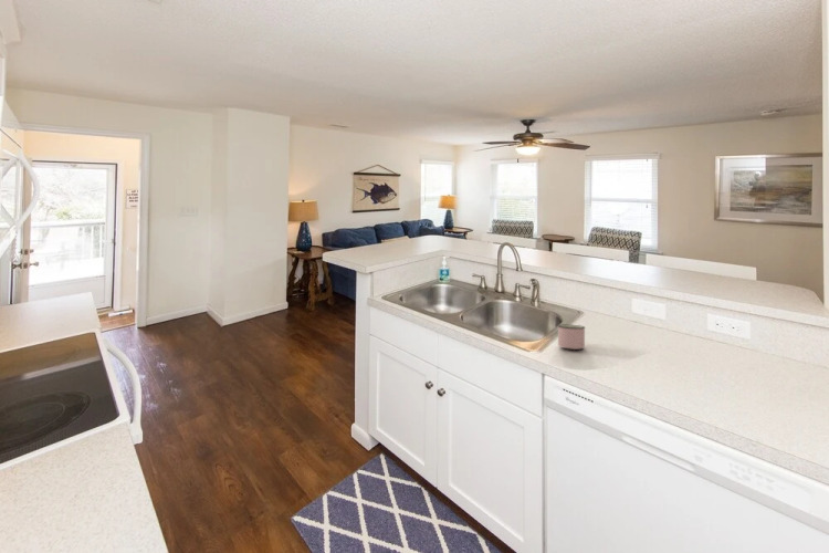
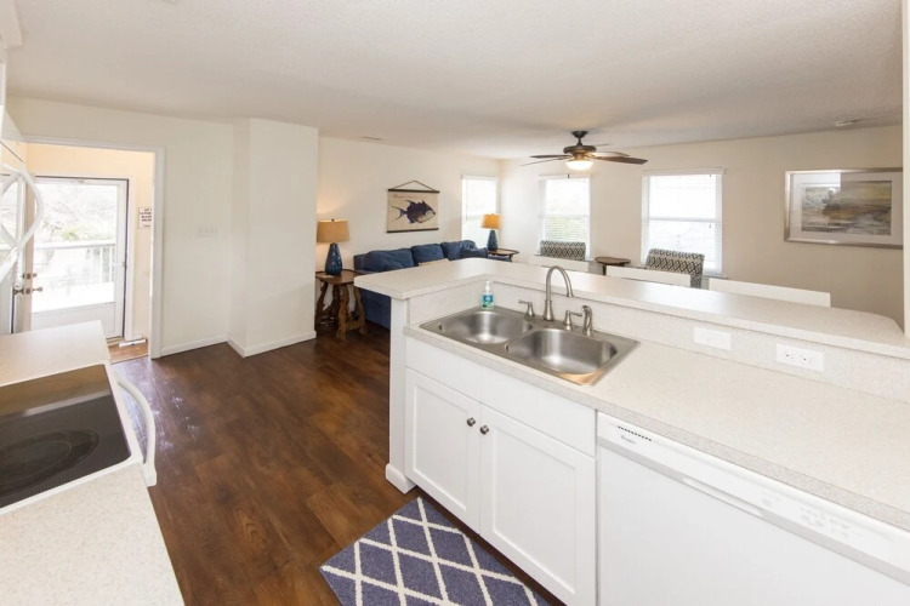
- mug [557,324,586,351]
